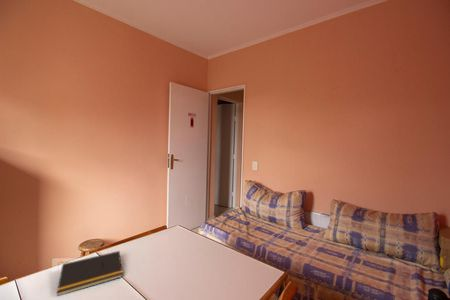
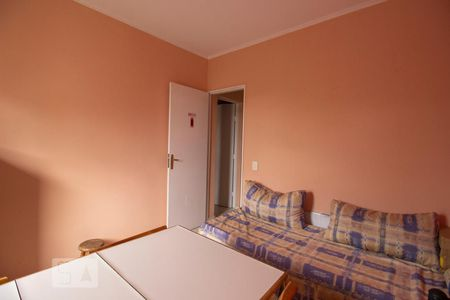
- notepad [56,250,124,297]
